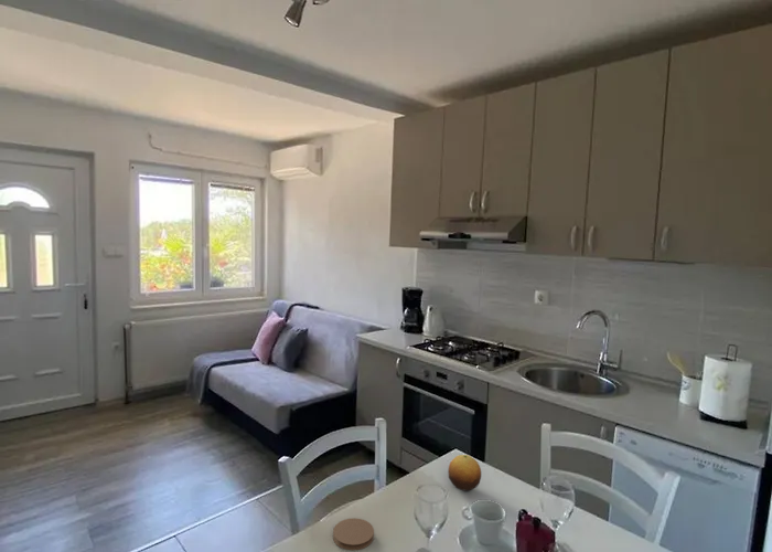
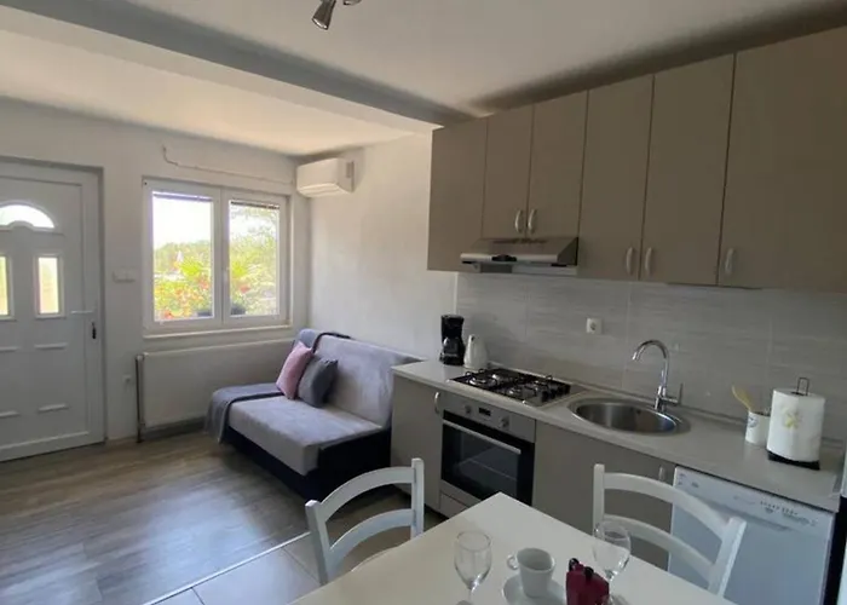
- coaster [332,517,375,551]
- fruit [447,454,482,492]
